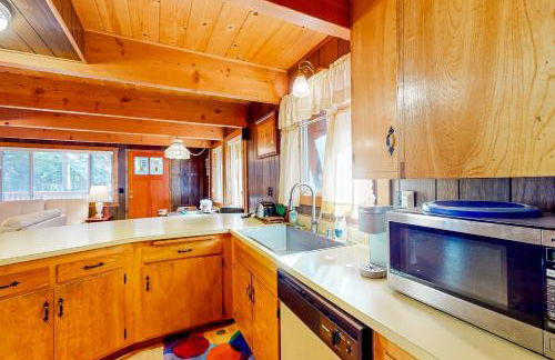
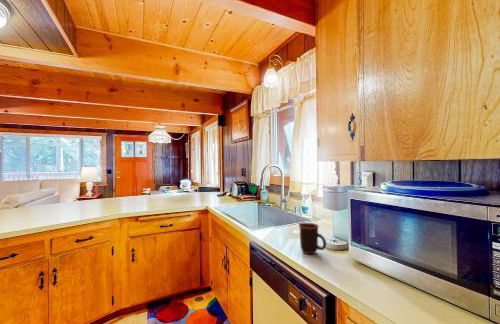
+ mug [298,222,327,255]
